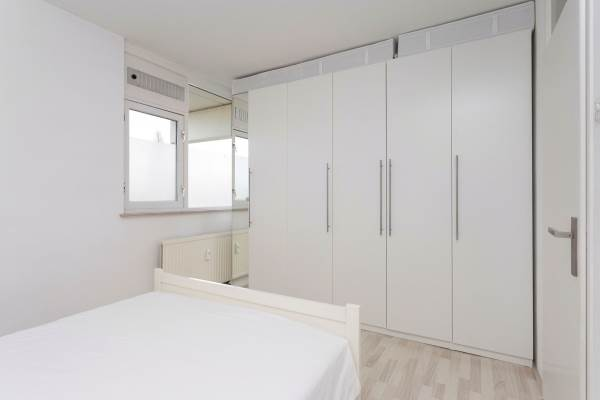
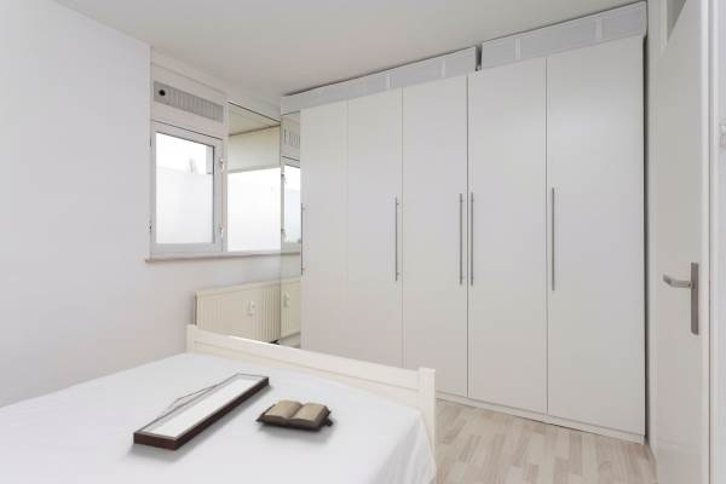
+ tray [132,373,270,451]
+ hardback book [254,399,334,431]
